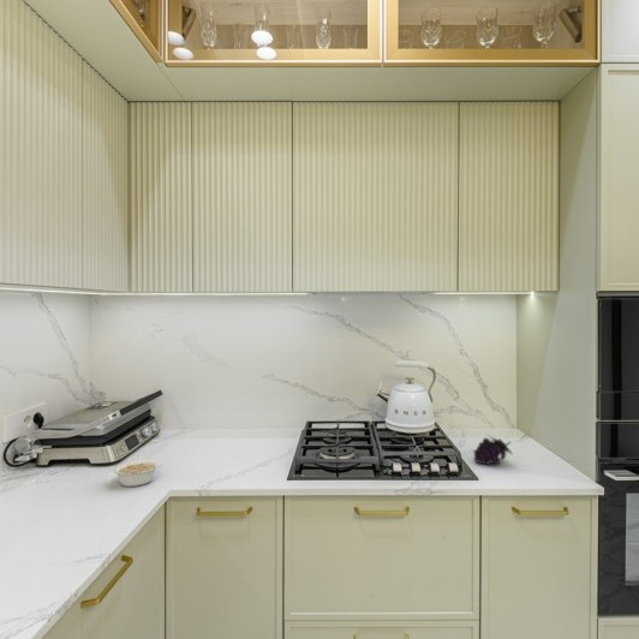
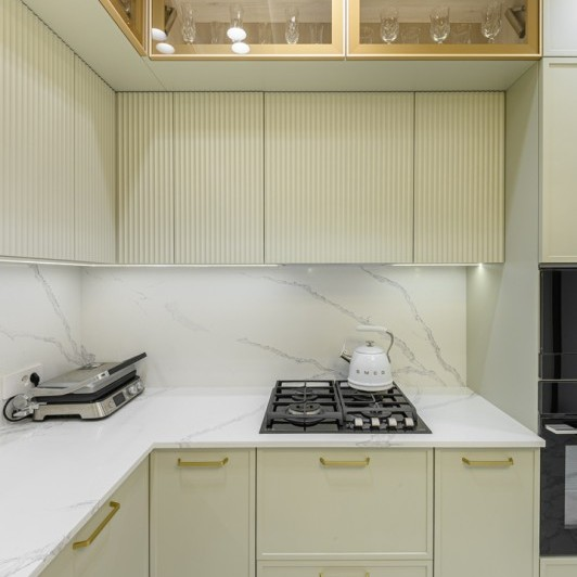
- legume [112,459,165,488]
- fruit [473,434,514,466]
